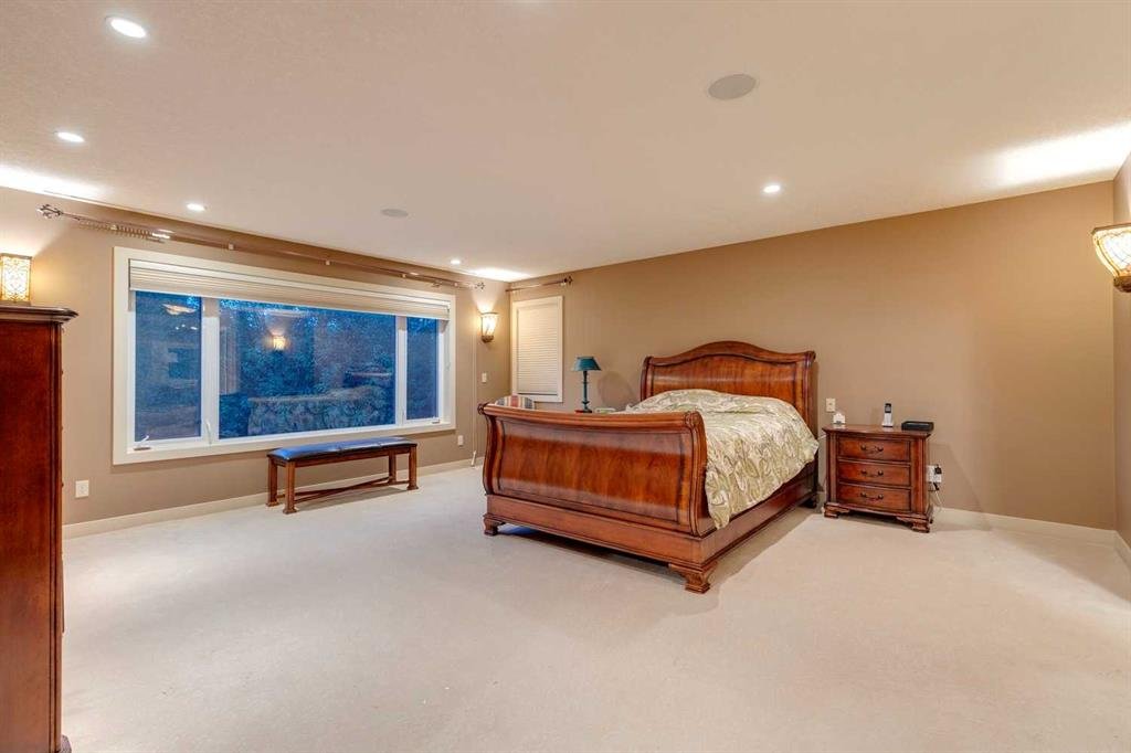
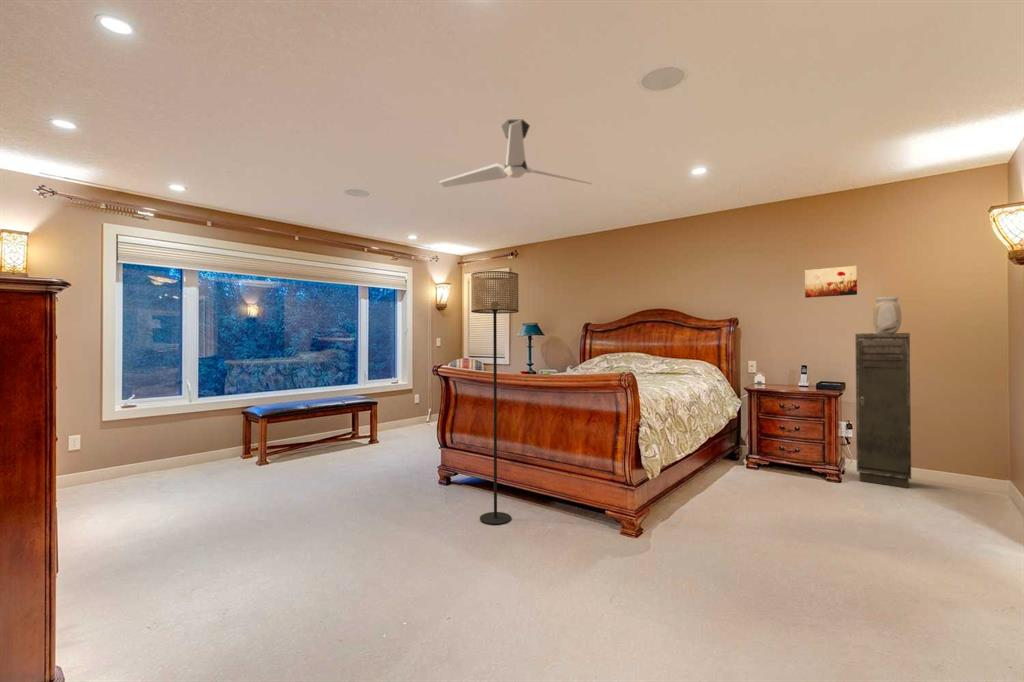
+ wall art [804,265,858,299]
+ storage cabinet [854,332,912,489]
+ vase [872,296,902,333]
+ floor lamp [470,270,520,526]
+ ceiling fan [438,119,594,188]
